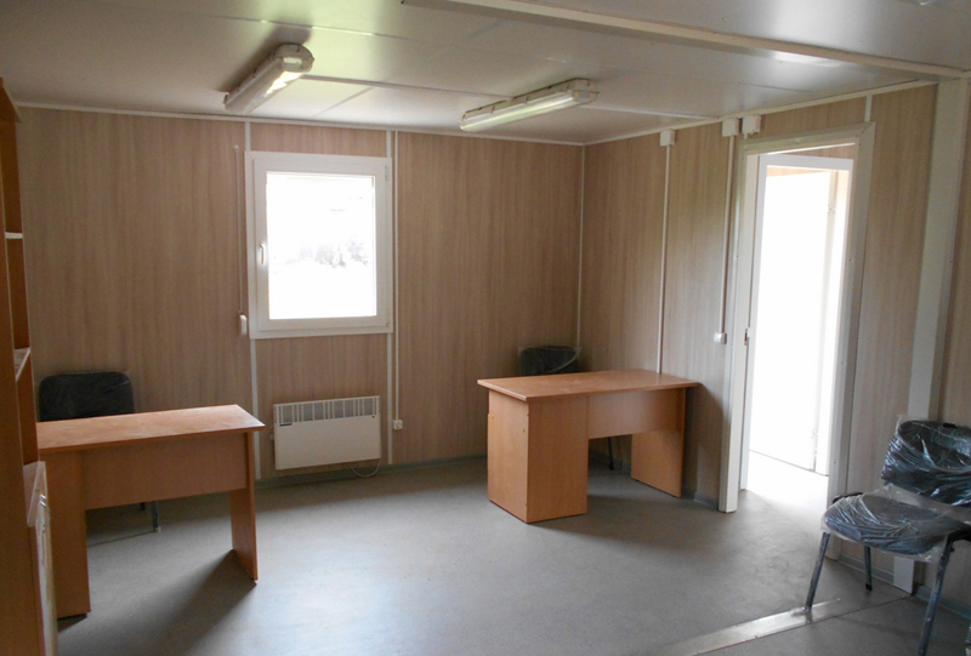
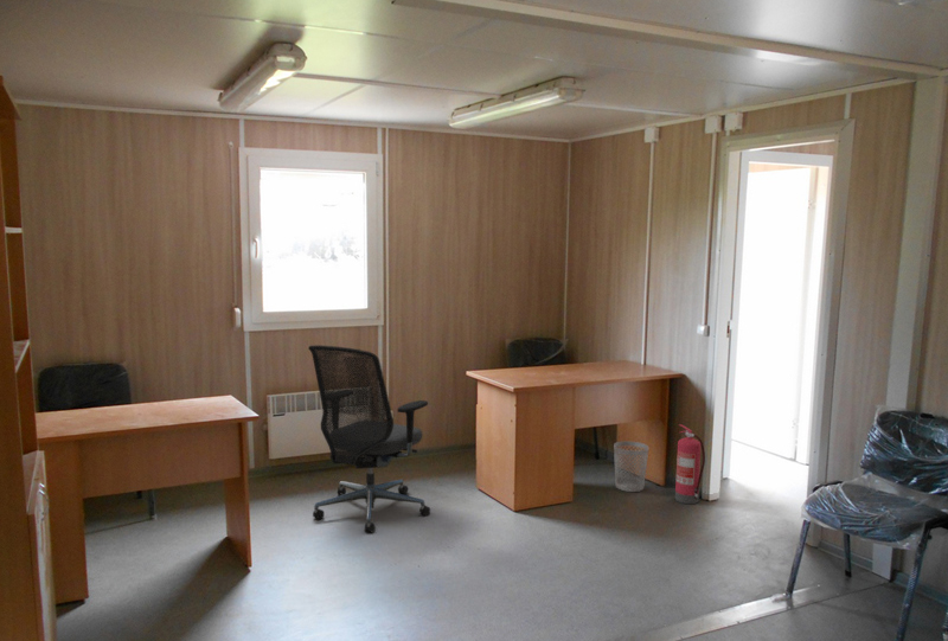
+ office chair [307,344,431,534]
+ wastebasket [613,440,649,493]
+ fire extinguisher [674,423,706,505]
